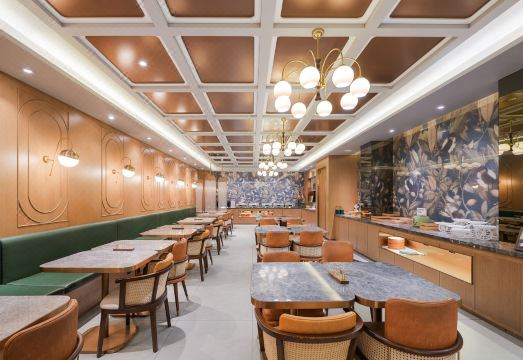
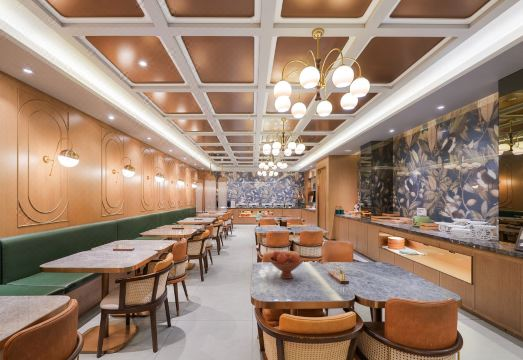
+ fruit bowl [268,250,305,280]
